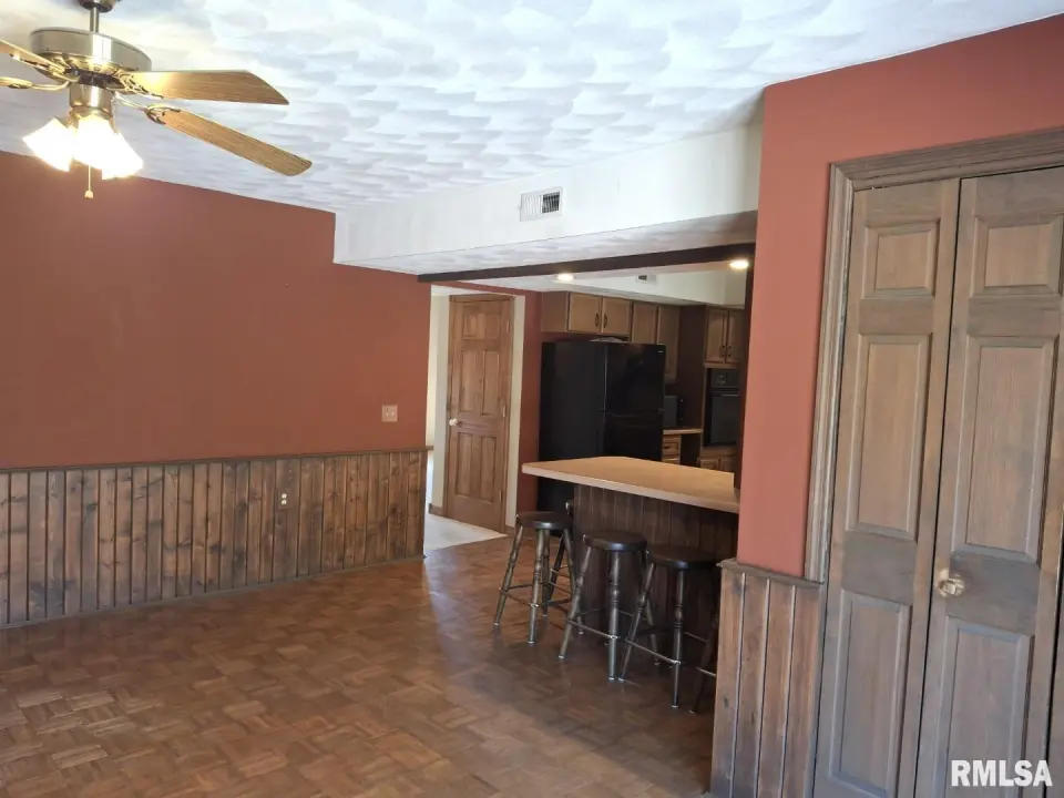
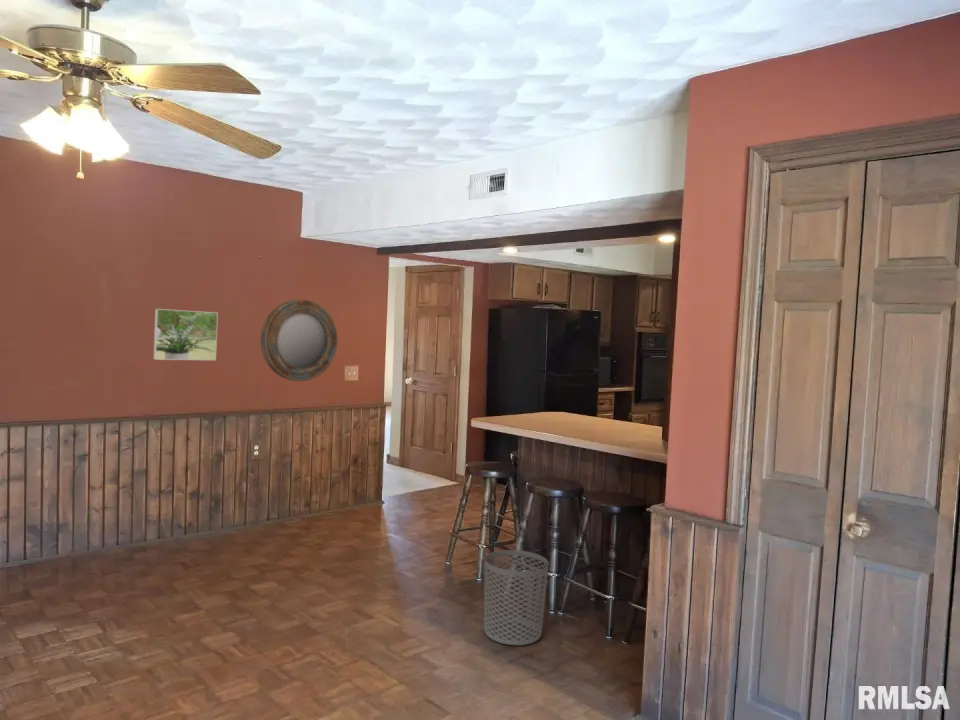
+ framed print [152,308,219,361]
+ waste bin [483,549,550,646]
+ home mirror [260,299,338,382]
